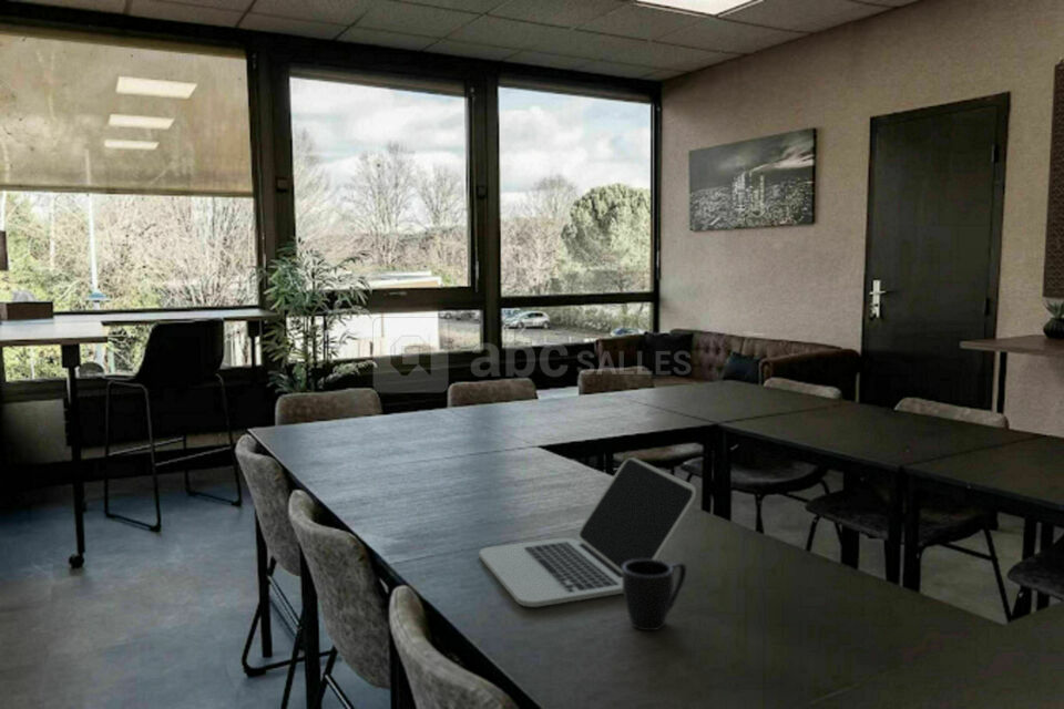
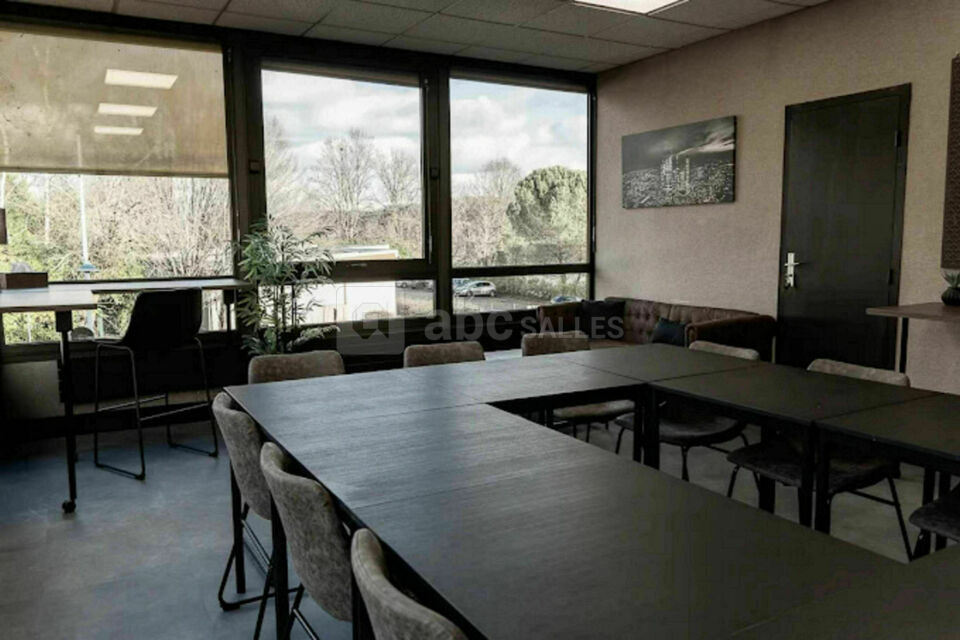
- mug [623,559,687,631]
- laptop [478,456,697,608]
